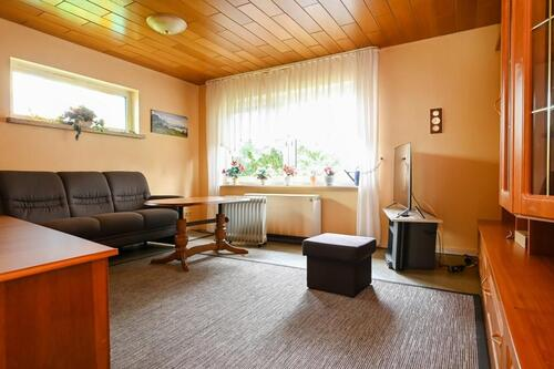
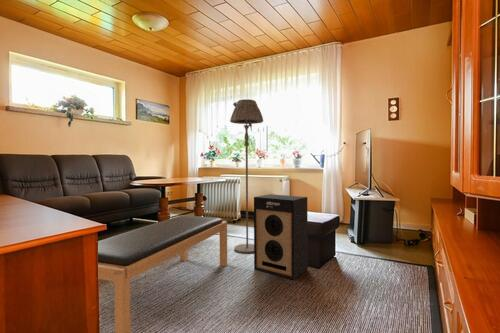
+ speaker [253,193,309,281]
+ floor lamp [229,98,264,254]
+ bench [97,215,228,333]
